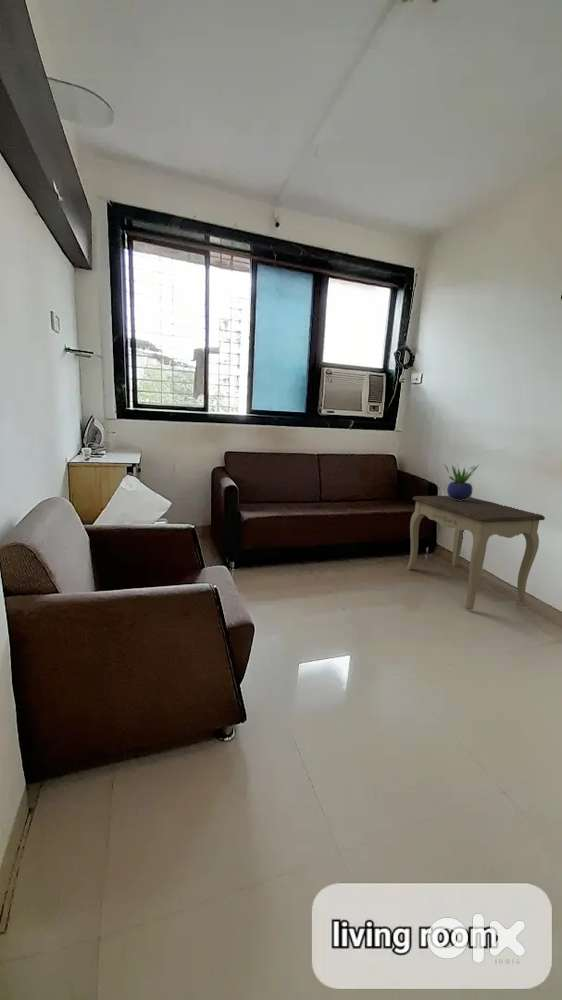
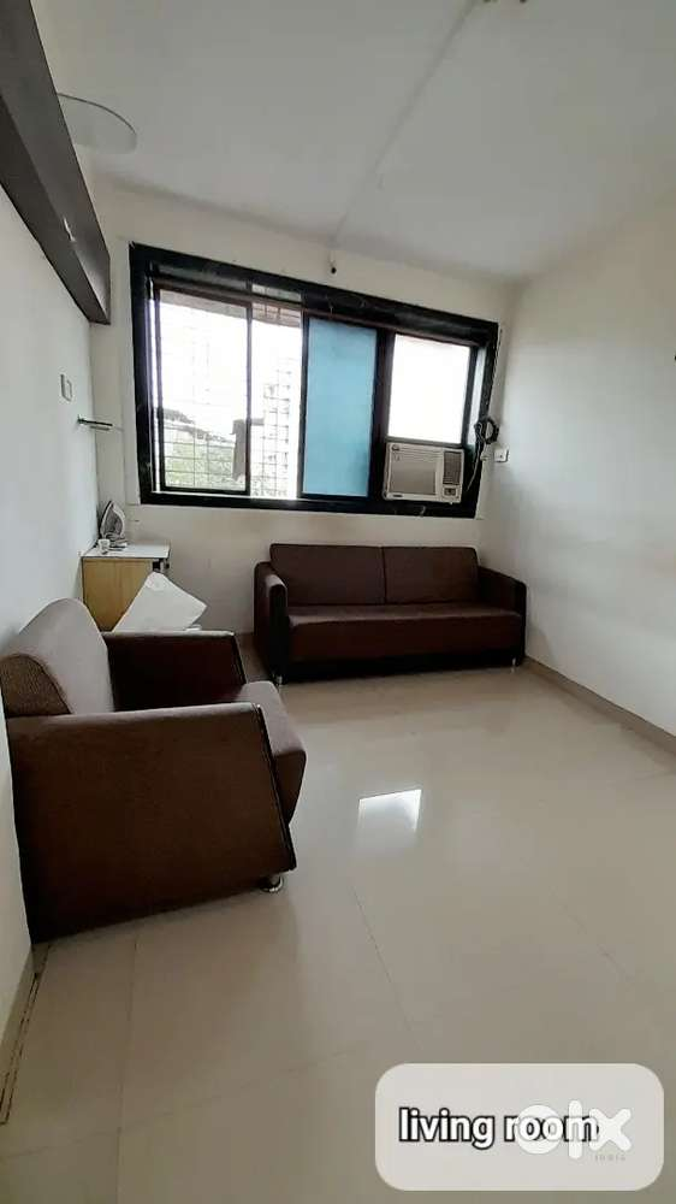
- potted plant [444,462,479,501]
- side table [406,495,546,611]
